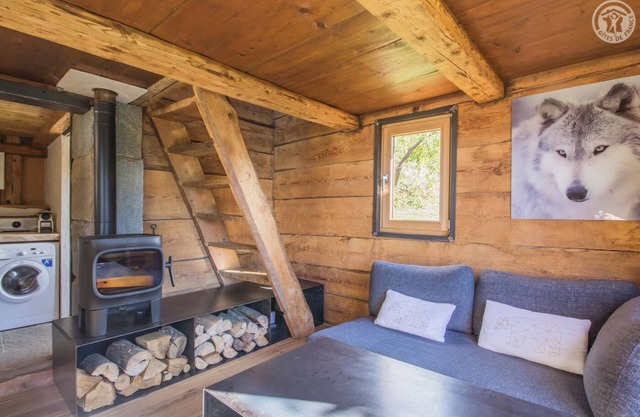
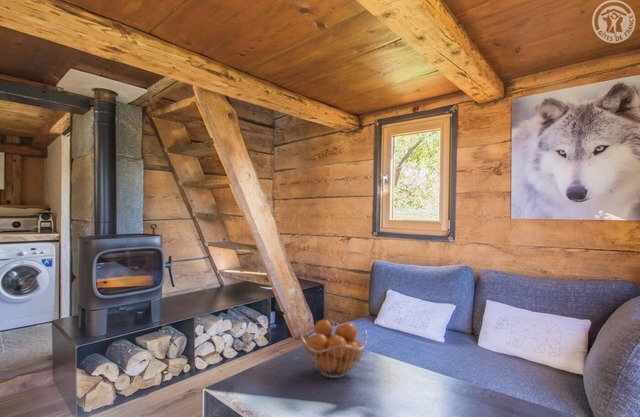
+ fruit basket [299,319,368,379]
